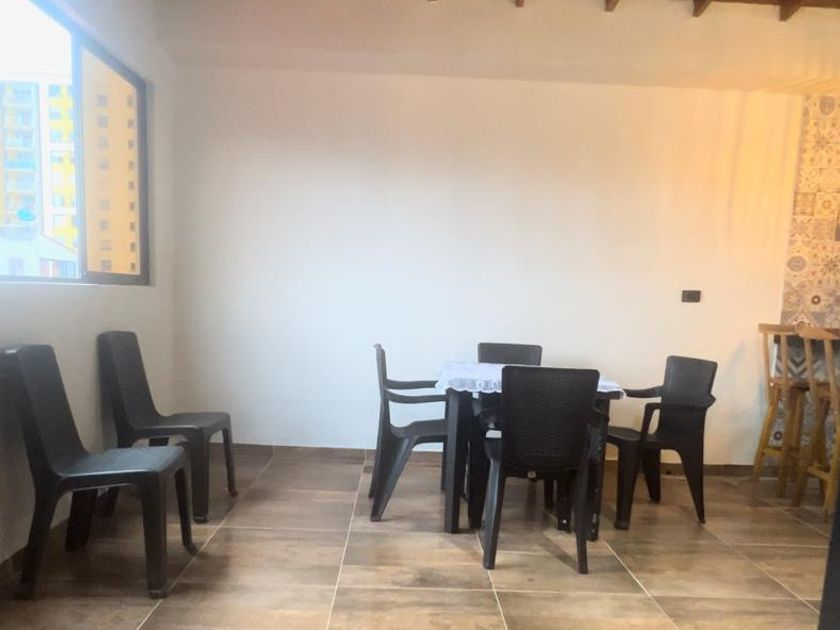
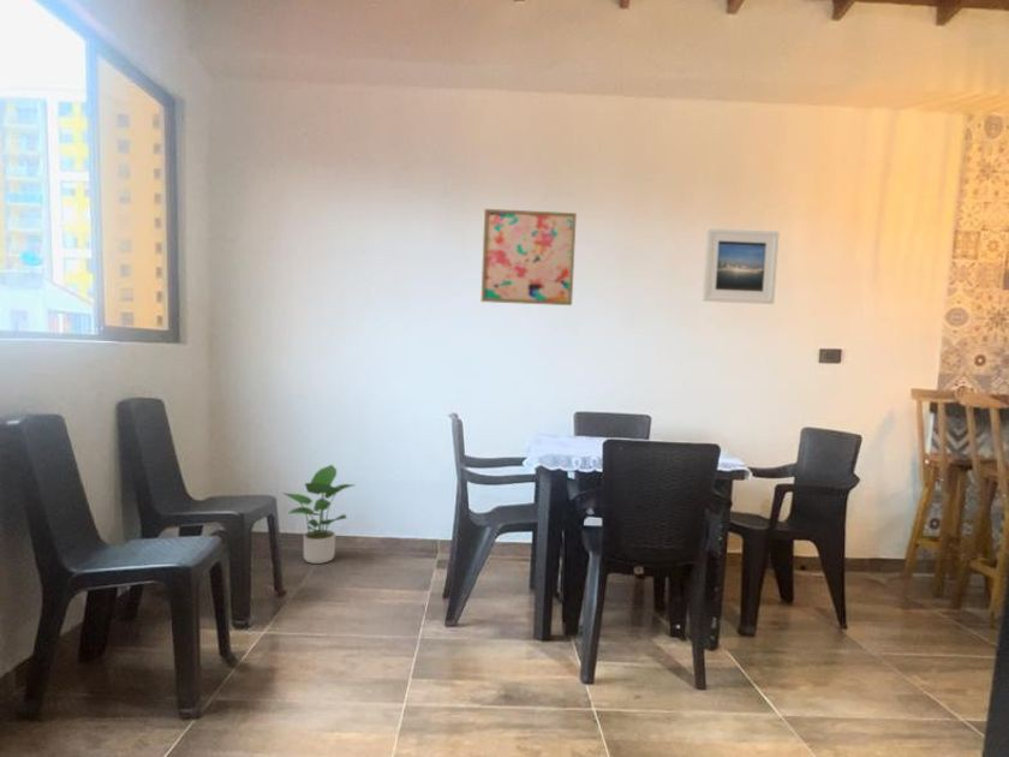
+ potted plant [281,464,354,565]
+ wall art [480,208,578,306]
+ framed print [701,227,781,305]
